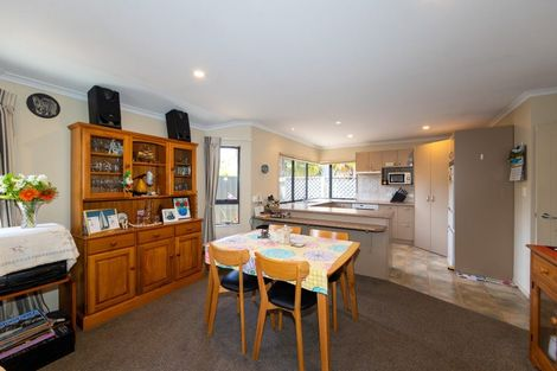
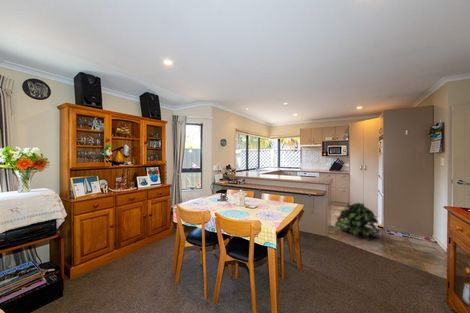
+ potted plant [334,202,381,240]
